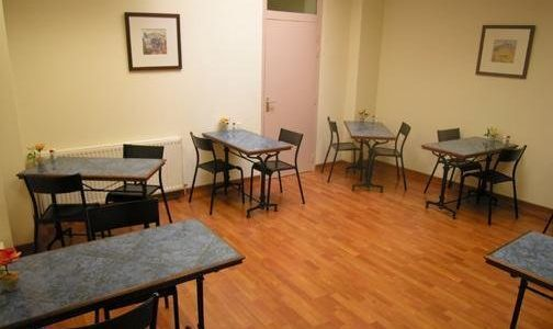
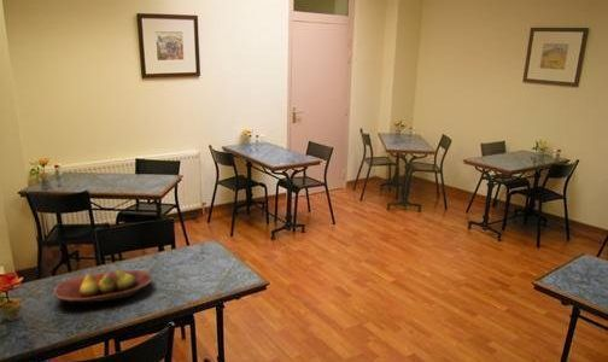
+ fruit bowl [52,269,153,305]
